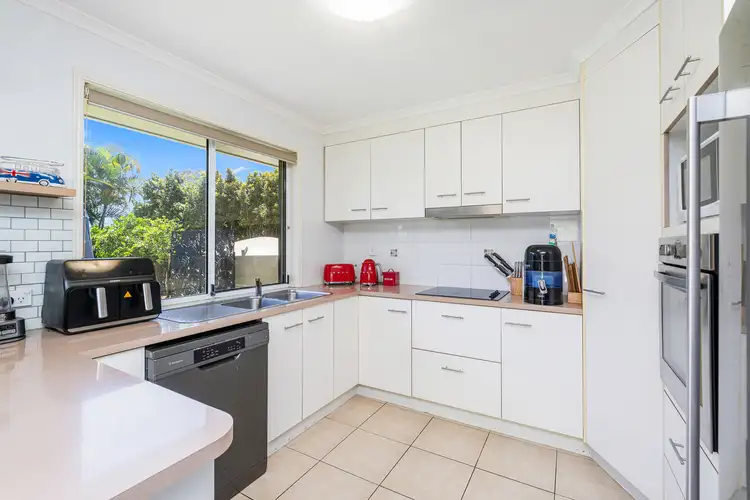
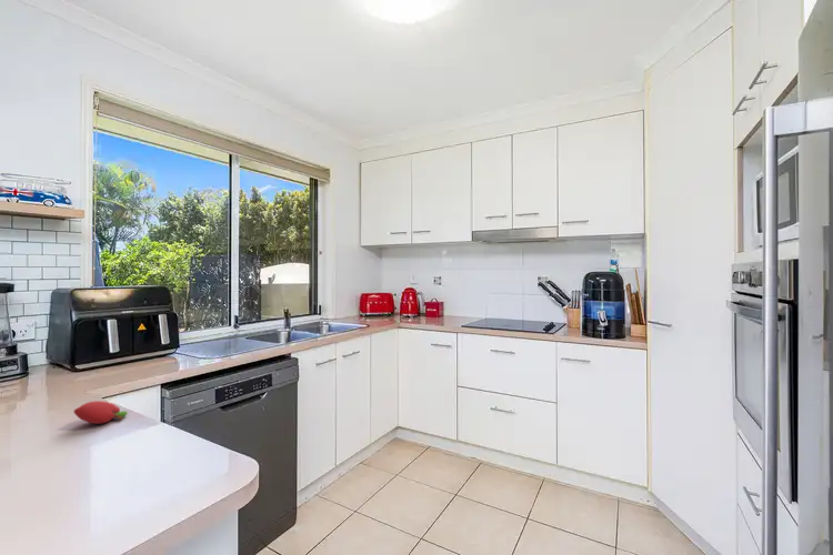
+ fruit [73,400,129,425]
